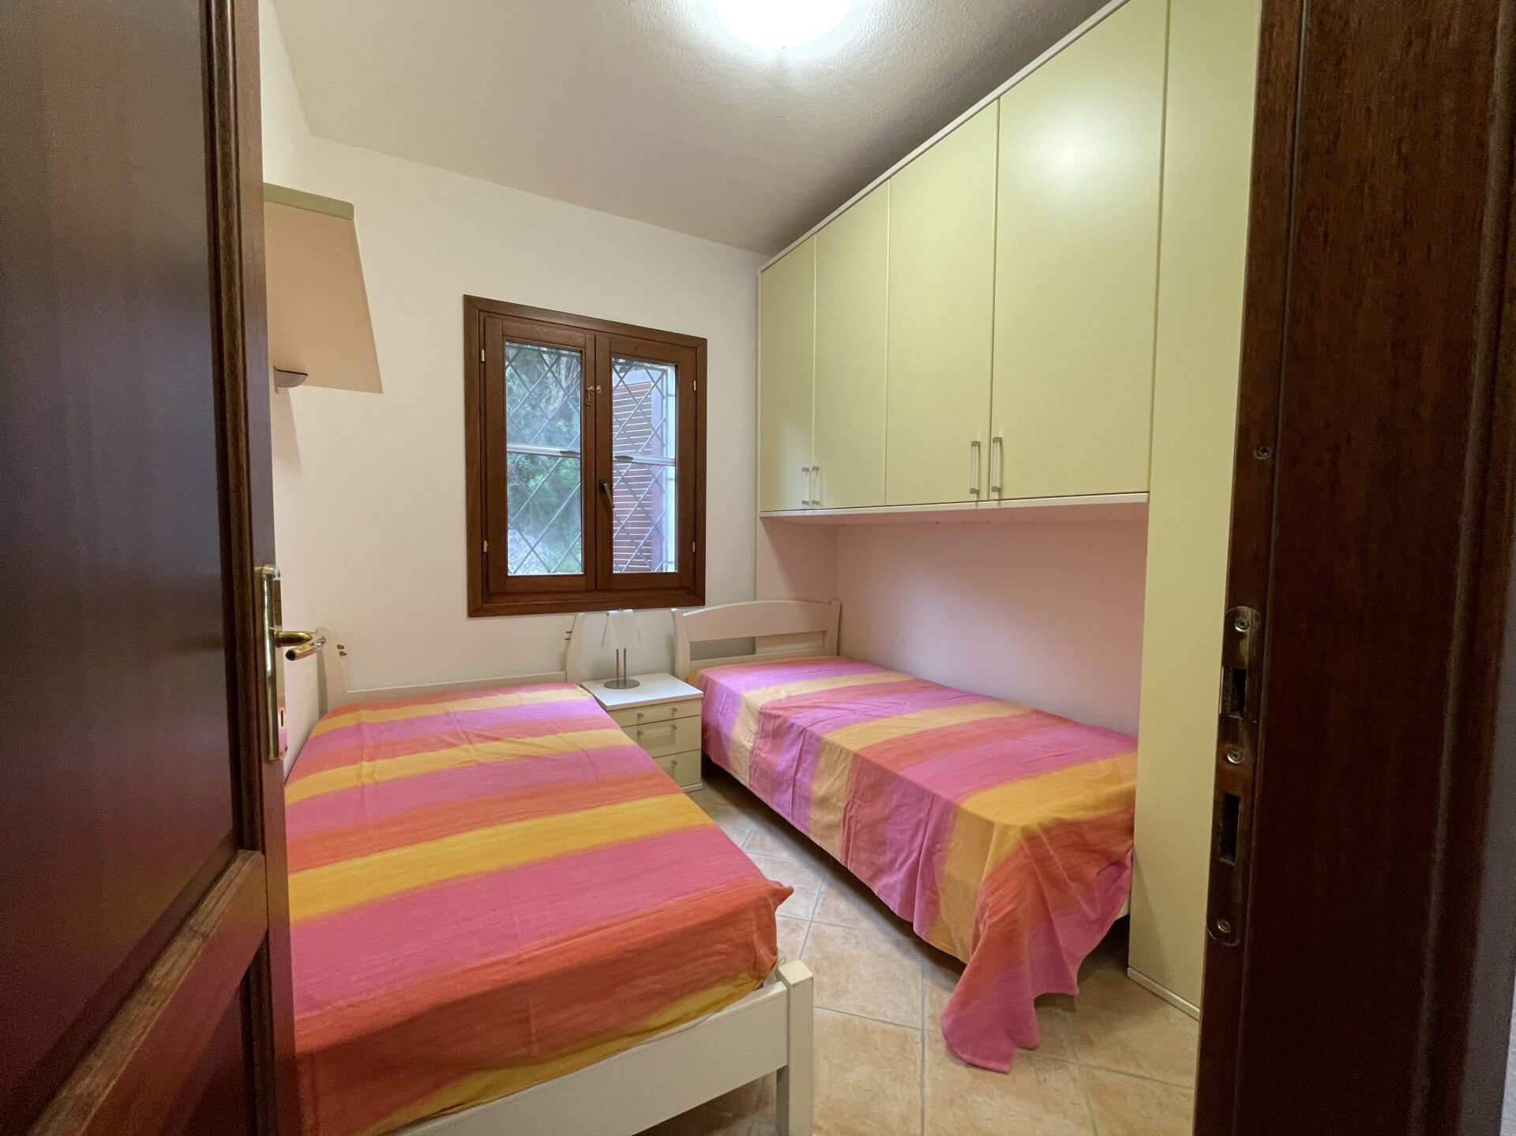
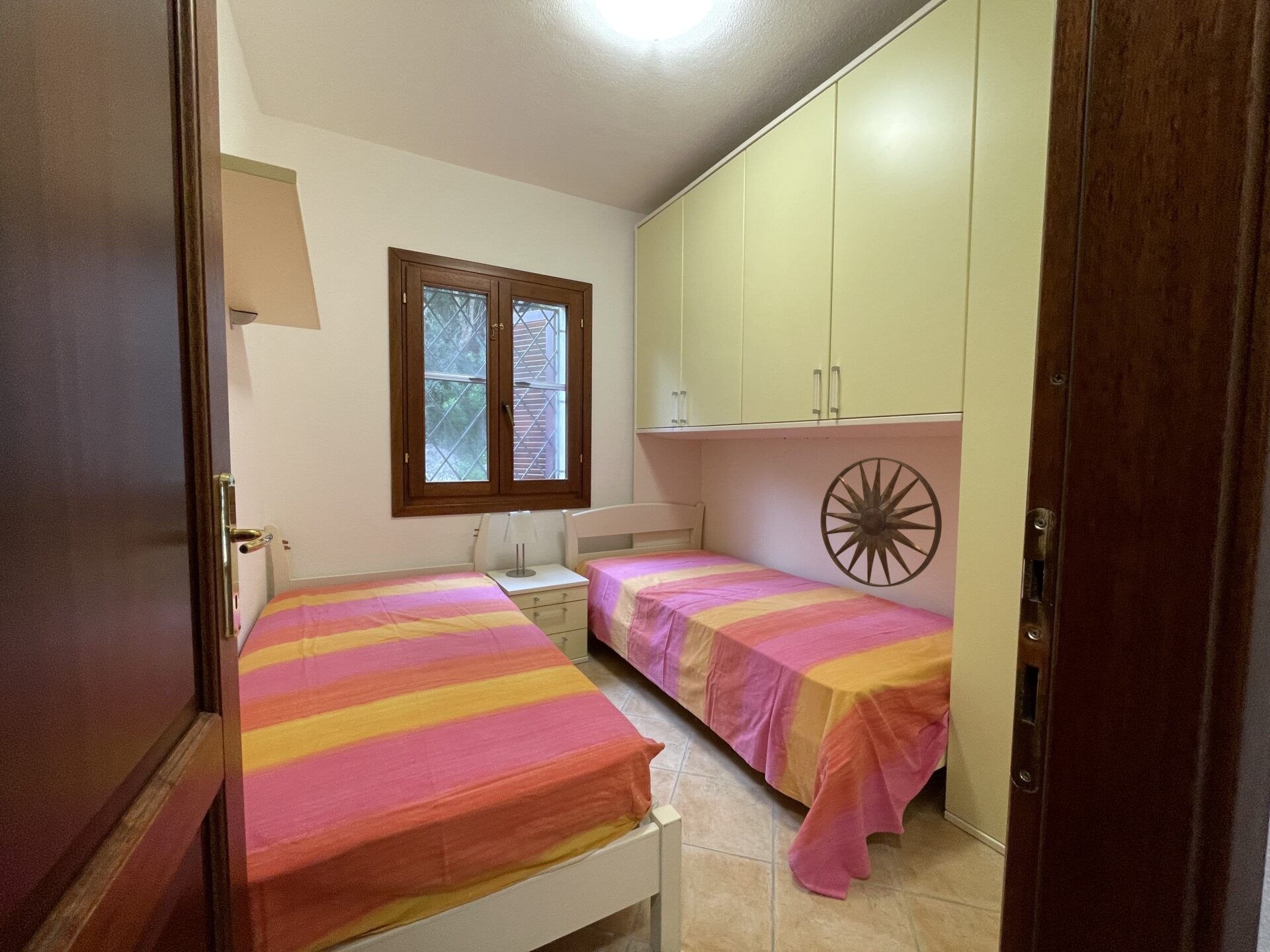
+ wall art [820,457,943,588]
